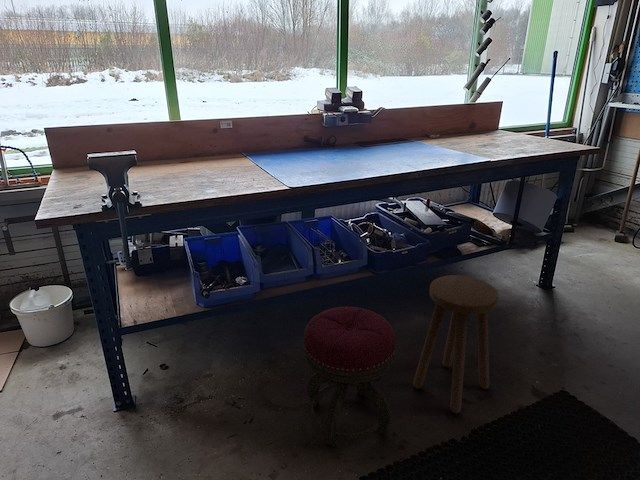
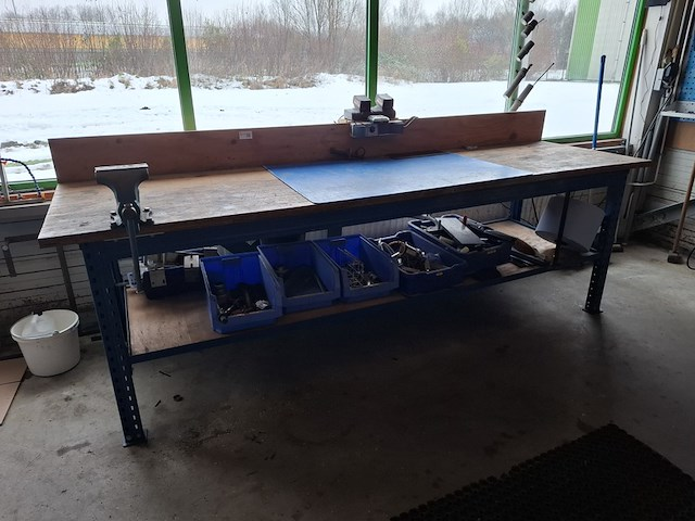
- stool [412,274,499,414]
- stool [302,306,397,448]
